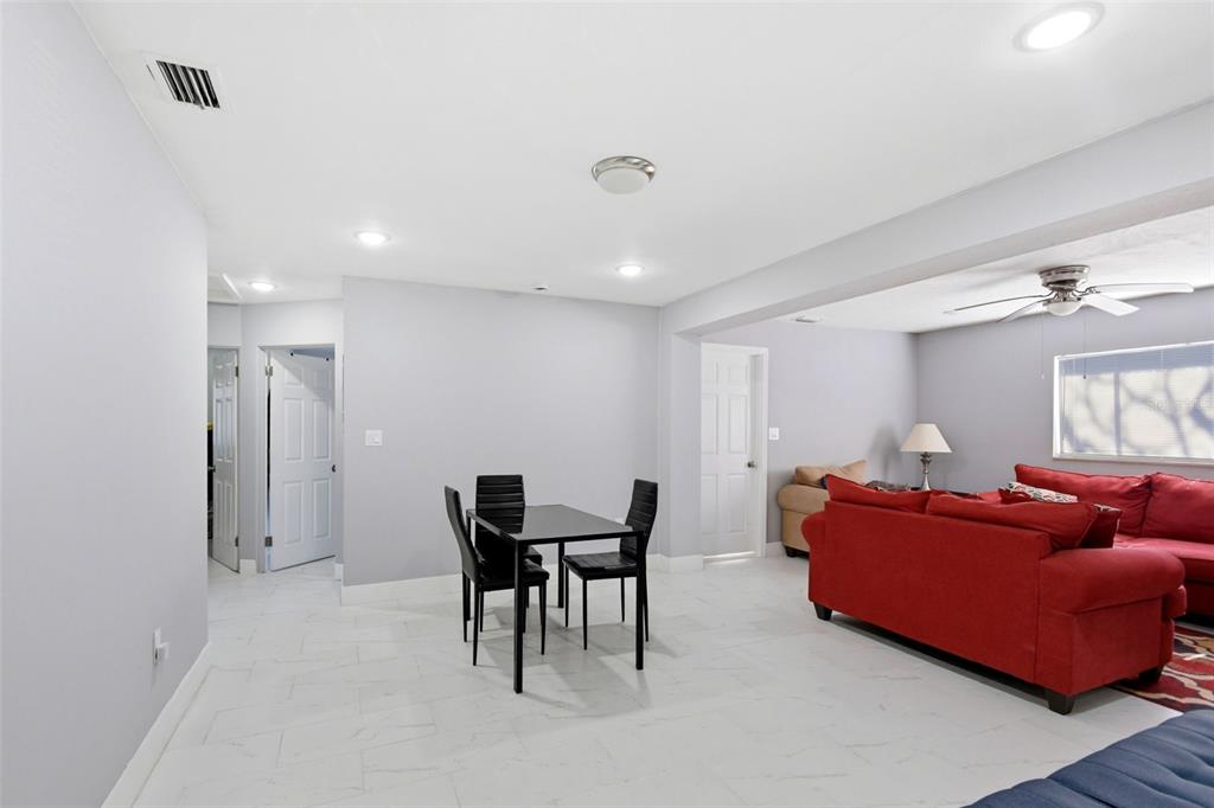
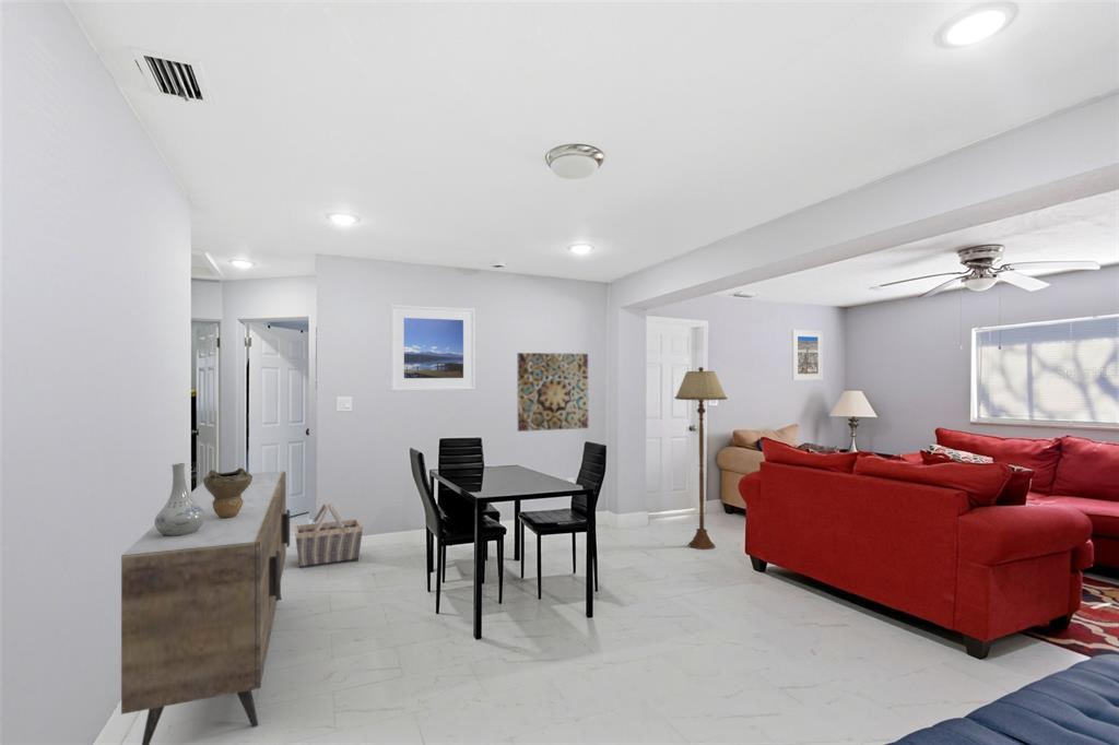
+ vase [153,462,205,536]
+ decorative bowl [202,466,252,519]
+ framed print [791,329,824,381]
+ basket [293,502,364,569]
+ sideboard [120,470,291,745]
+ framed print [390,304,476,392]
+ floor lamp [674,366,728,551]
+ wall art [517,352,589,433]
